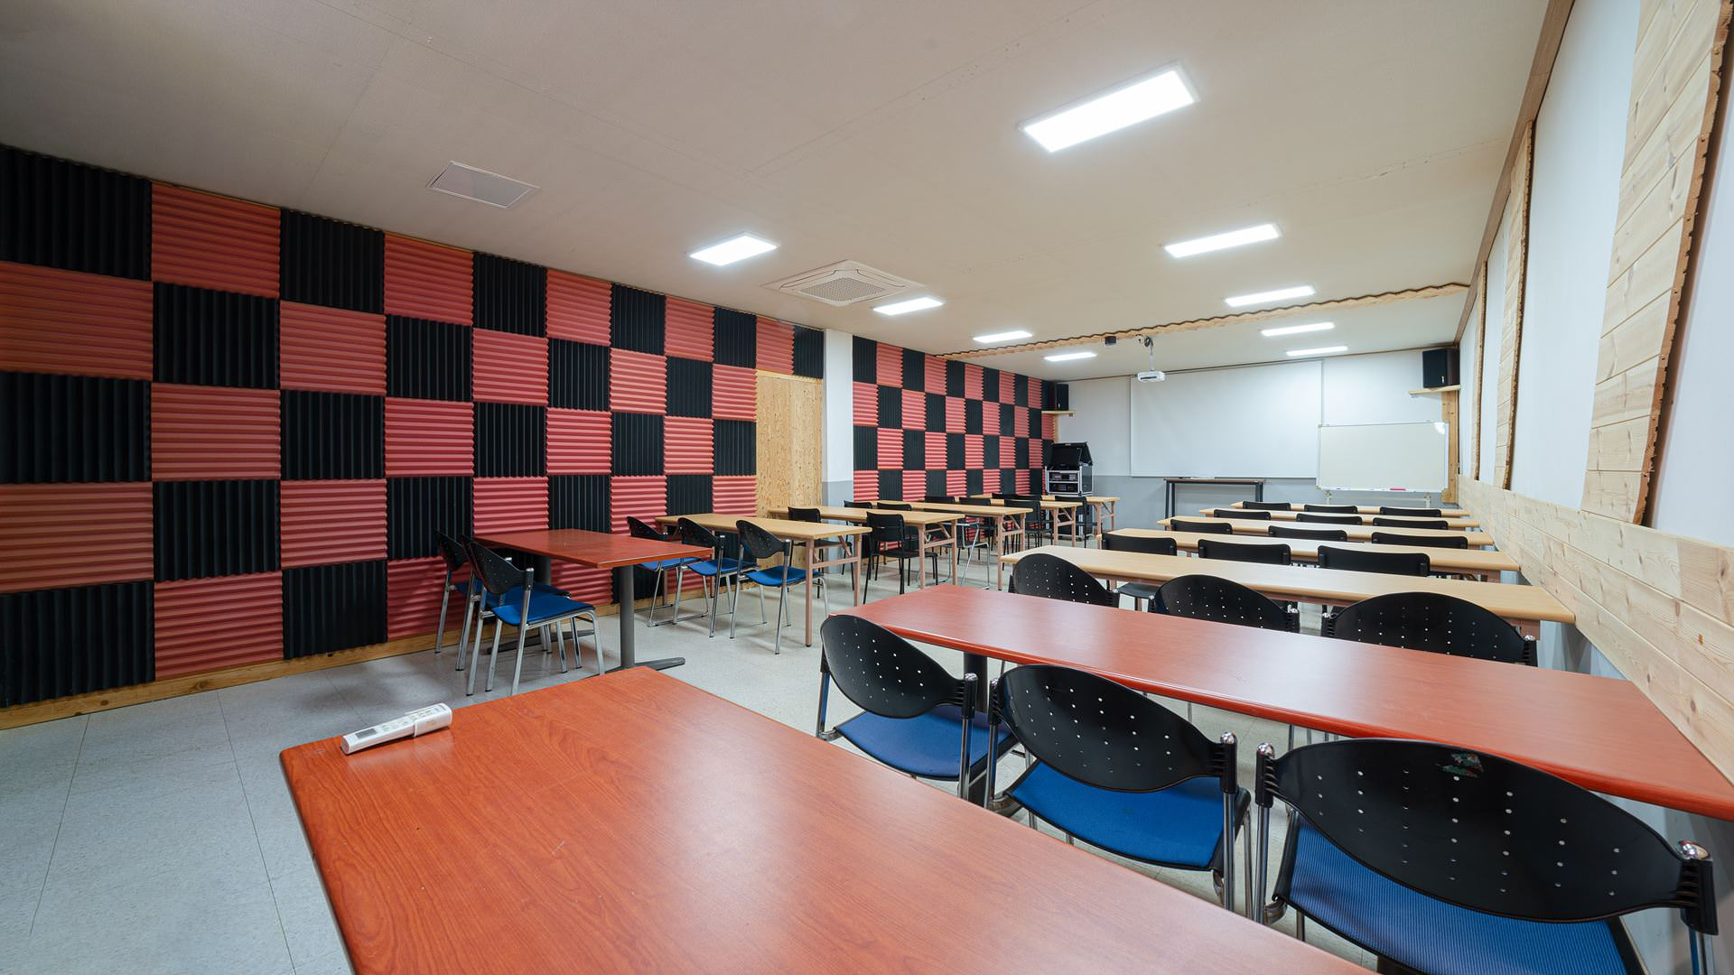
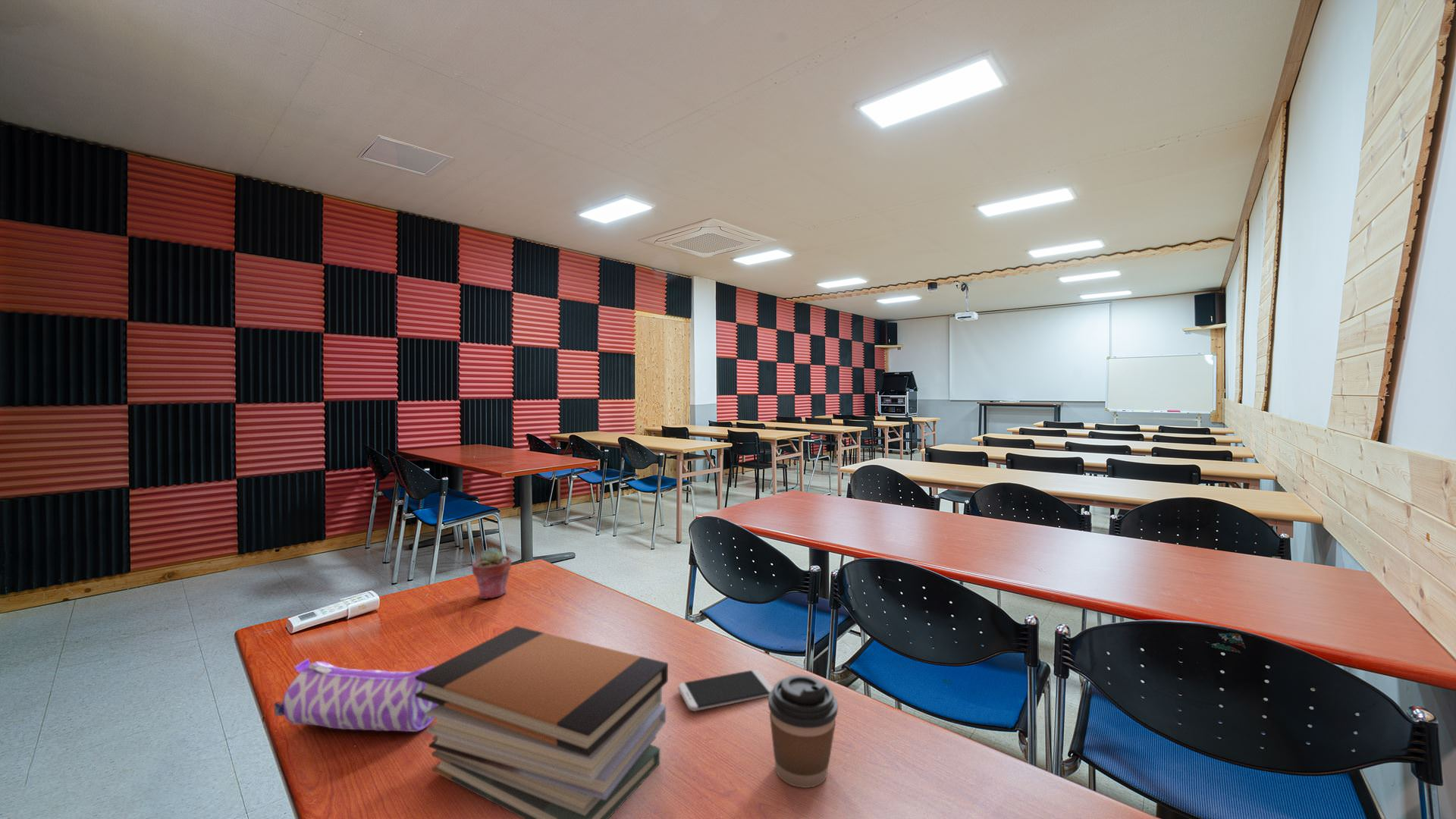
+ pencil case [273,657,438,733]
+ book stack [415,626,669,819]
+ coffee cup [767,674,839,789]
+ potted succulent [471,547,513,600]
+ smartphone [677,669,773,712]
